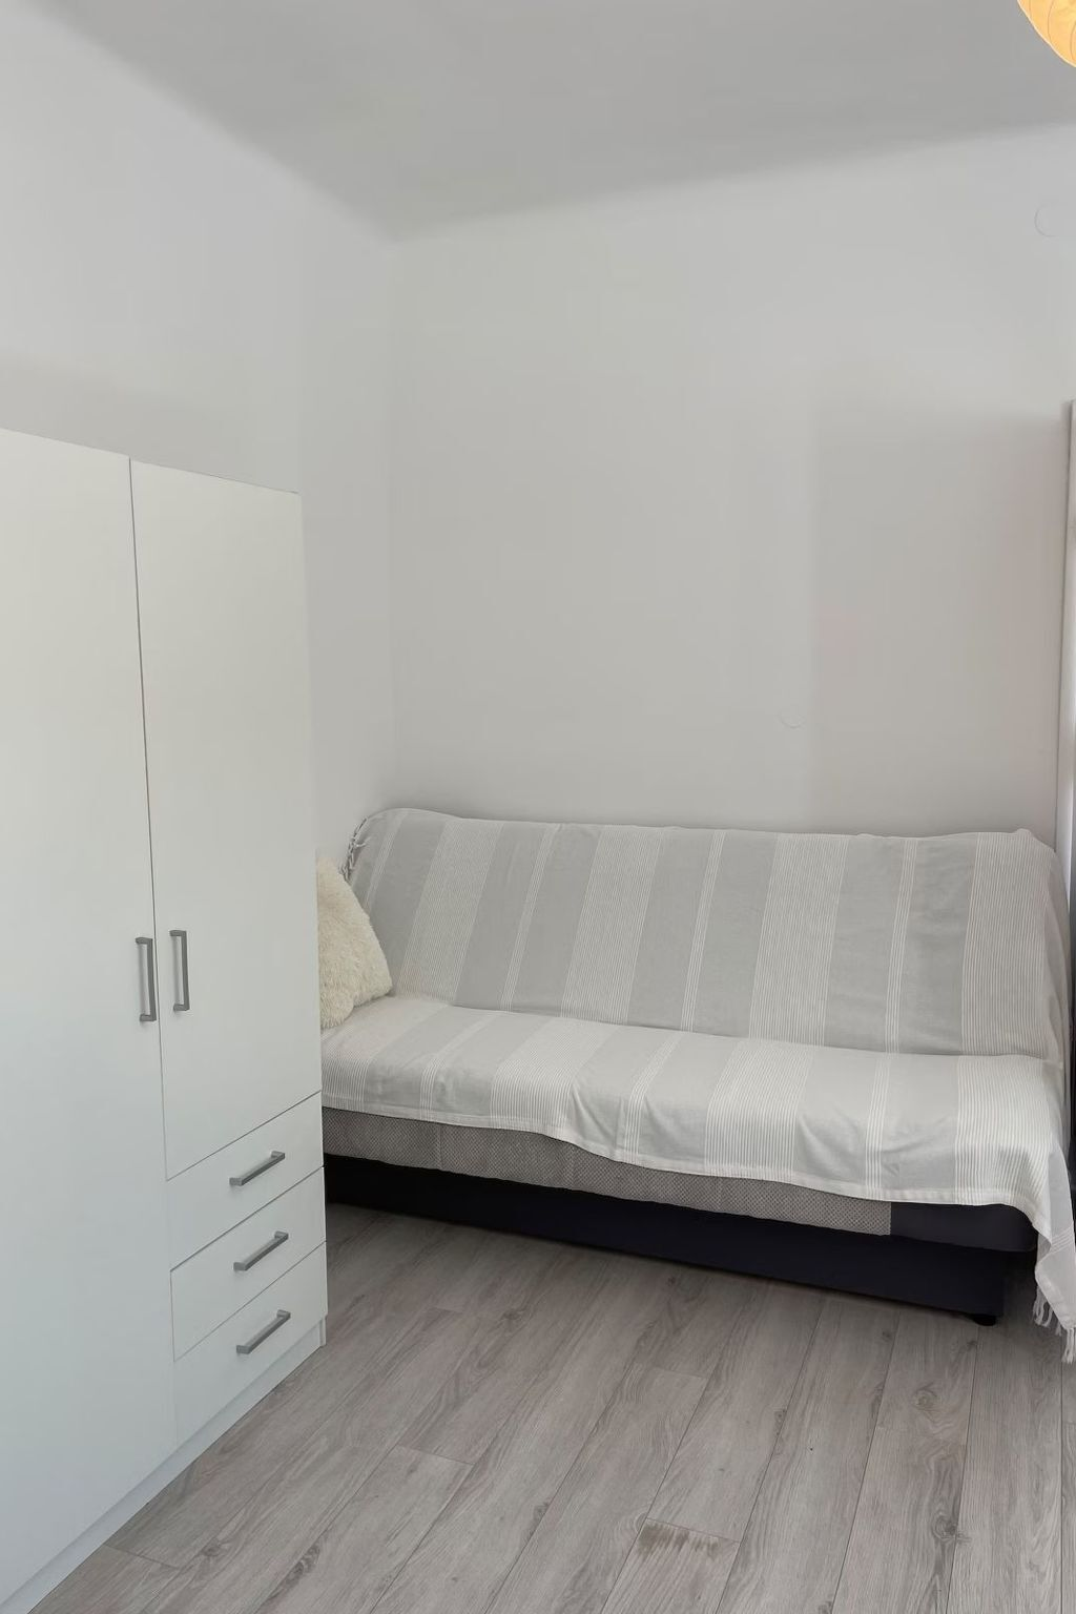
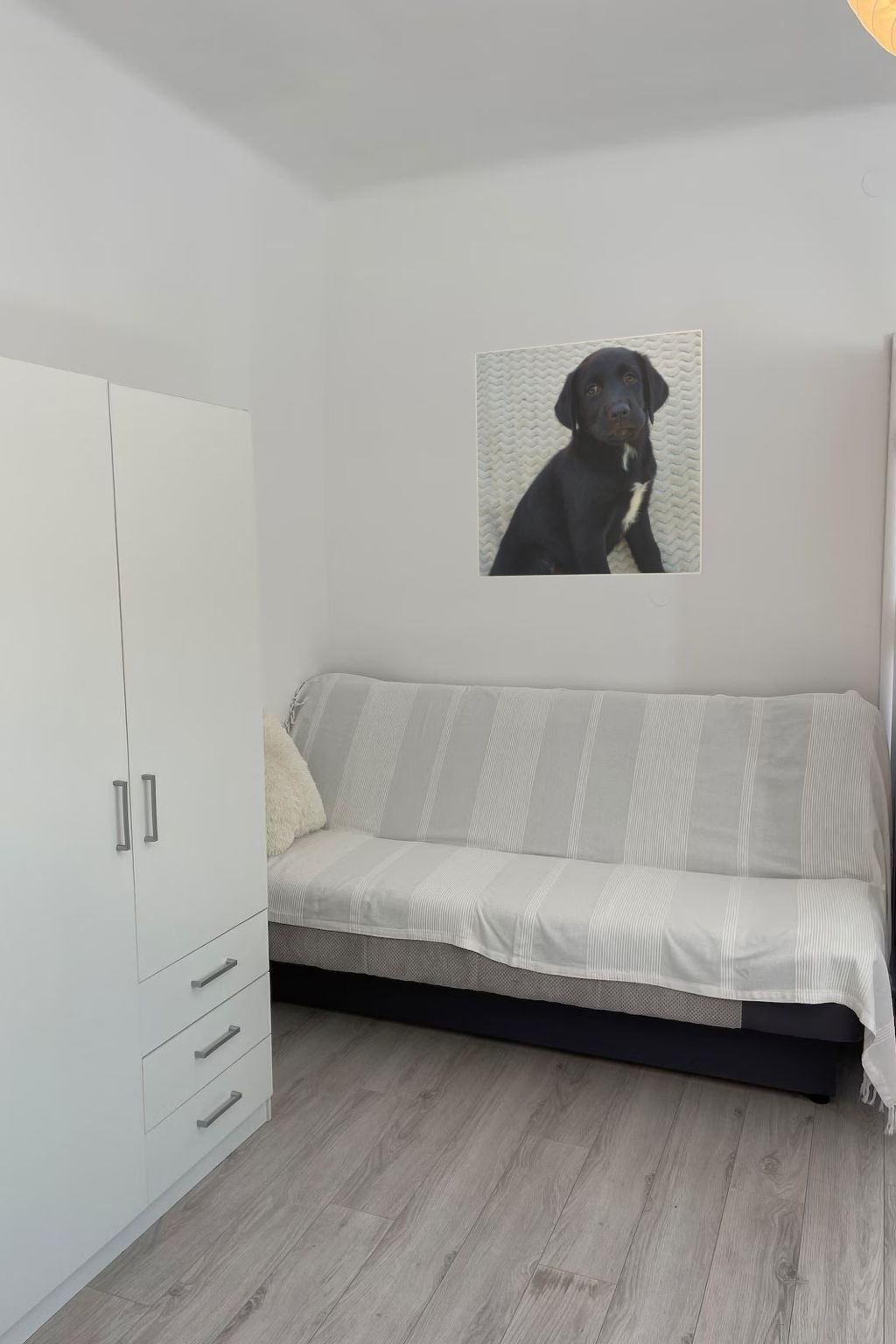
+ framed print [474,328,704,578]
